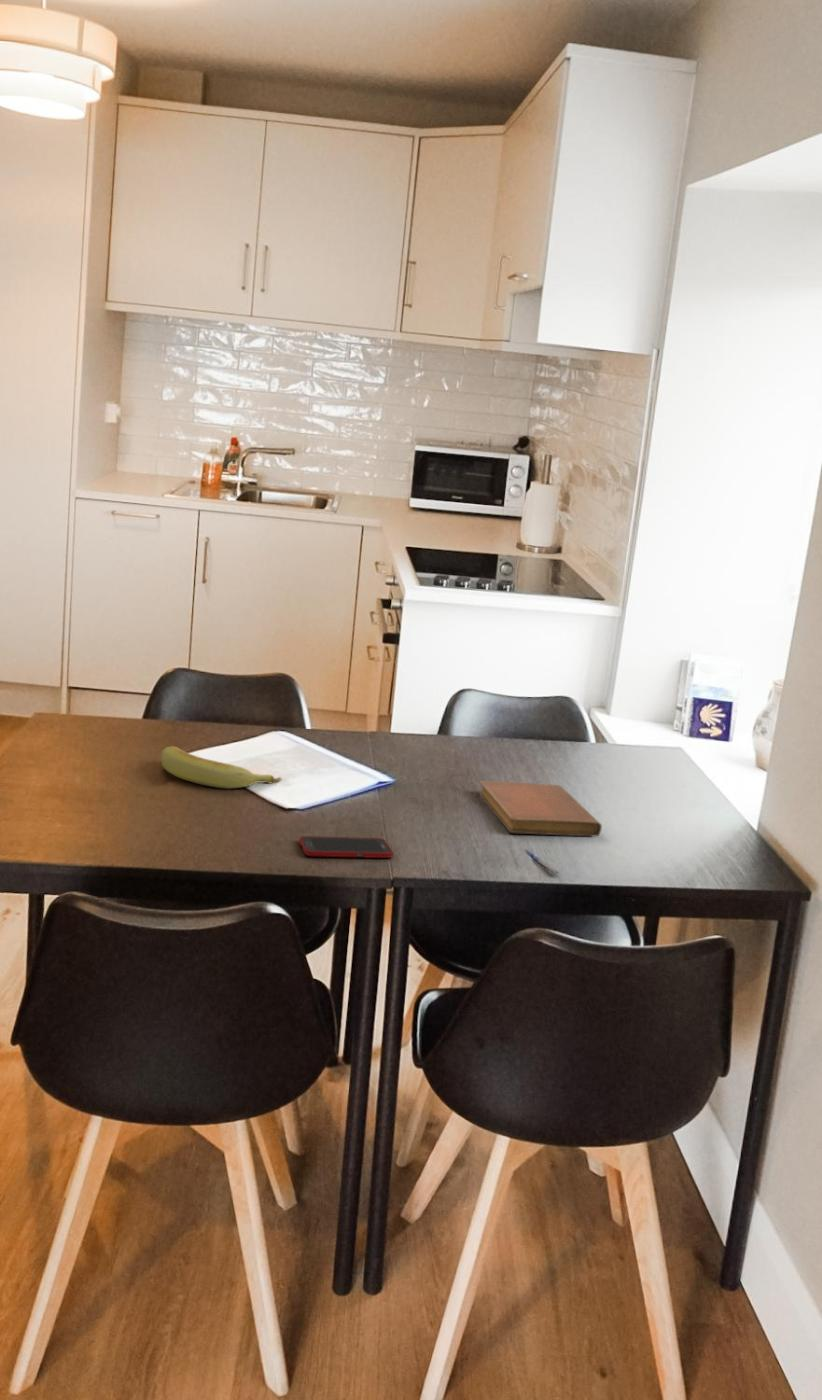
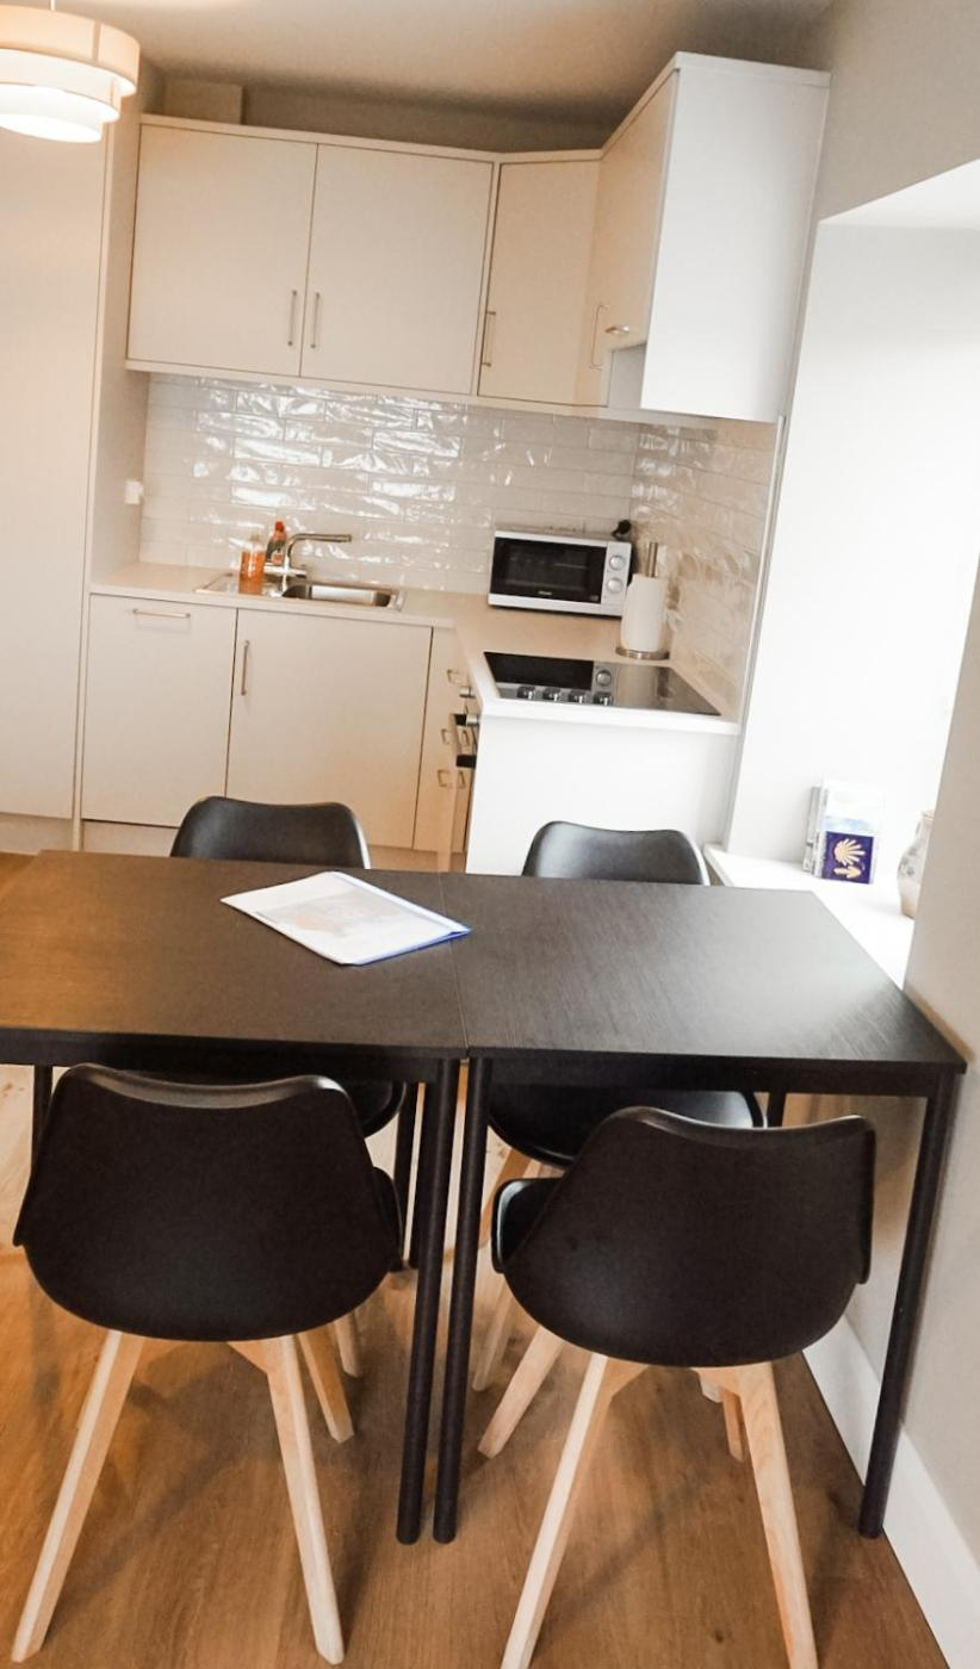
- banana [160,746,283,790]
- notebook [478,780,603,837]
- pen [524,849,562,876]
- cell phone [298,835,394,859]
